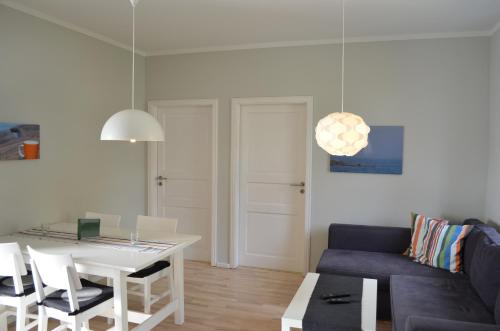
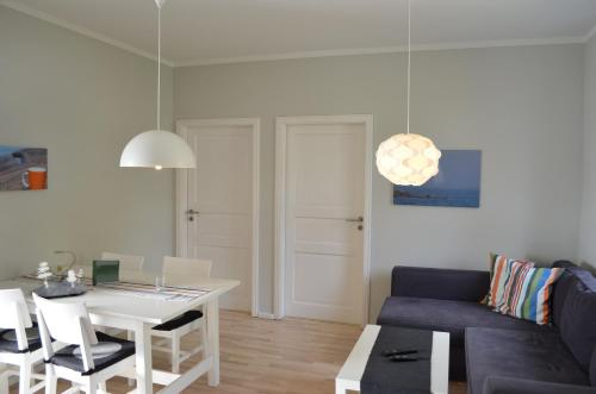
+ plant [31,250,89,298]
